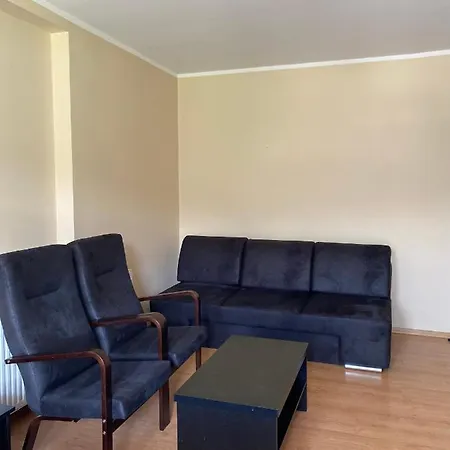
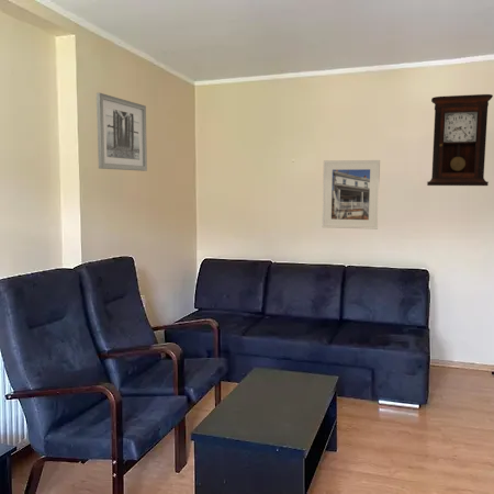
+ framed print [322,159,381,231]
+ pendulum clock [426,93,494,187]
+ wall art [96,92,148,172]
